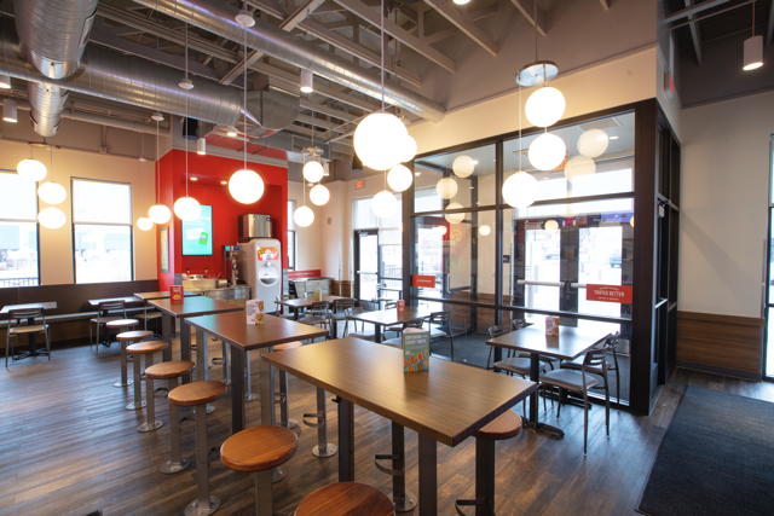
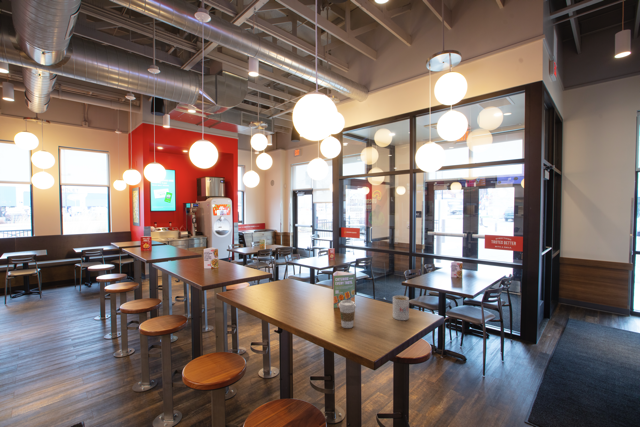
+ coffee cup [338,299,357,329]
+ mug [392,294,410,321]
